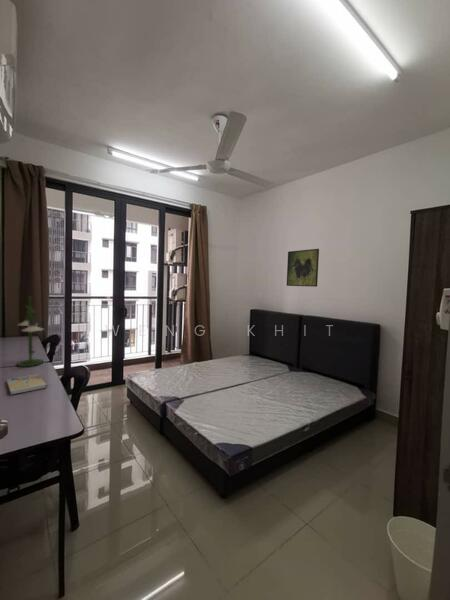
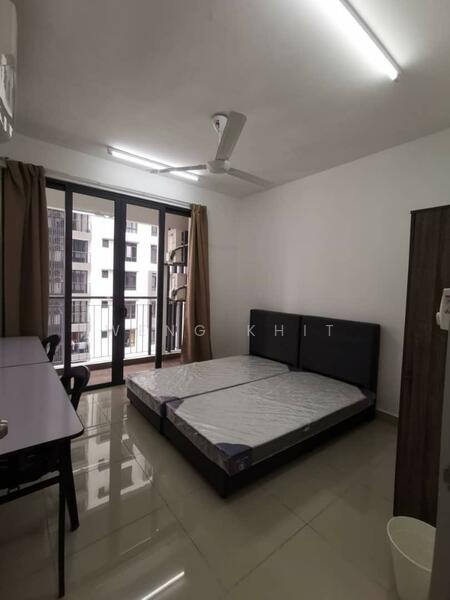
- desk lamp [16,296,45,368]
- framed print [286,248,320,288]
- book [6,373,48,395]
